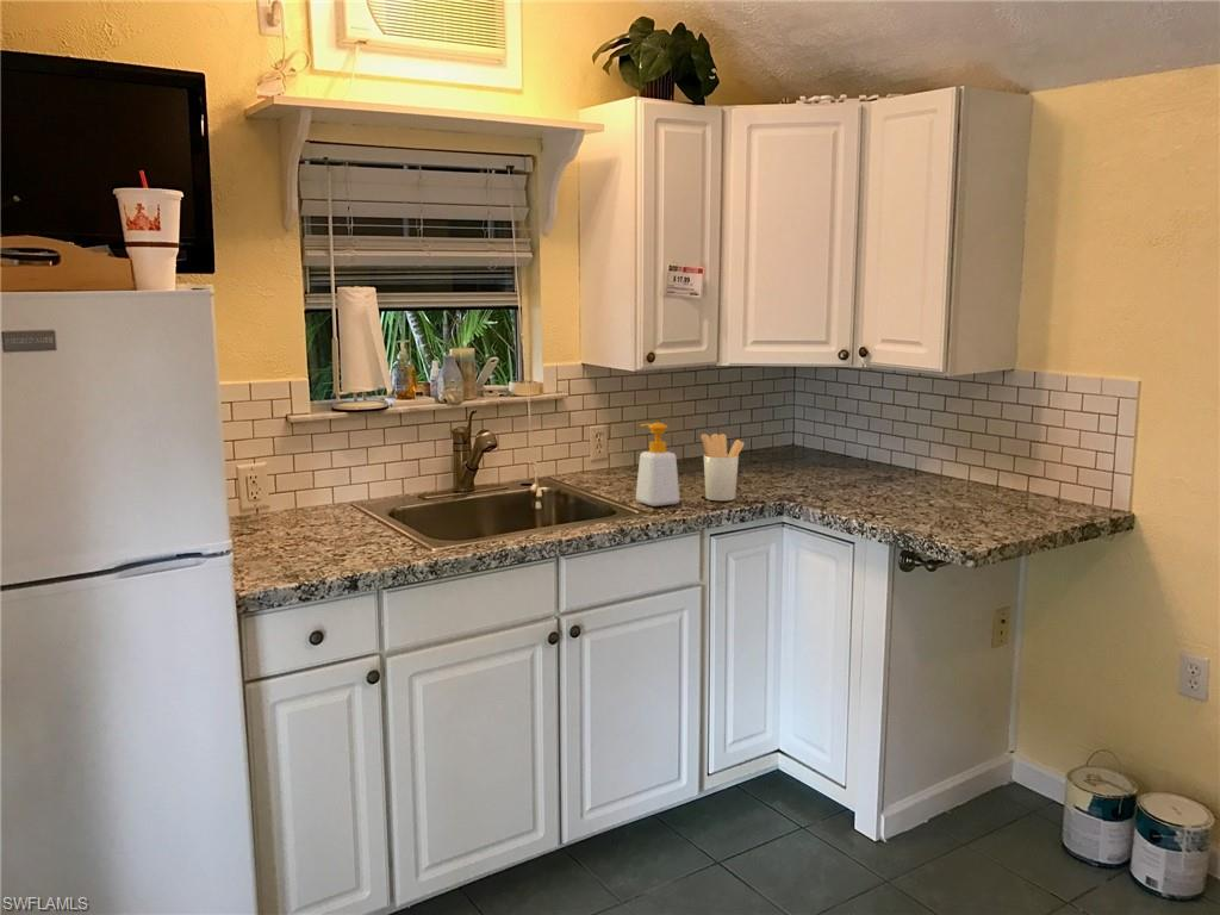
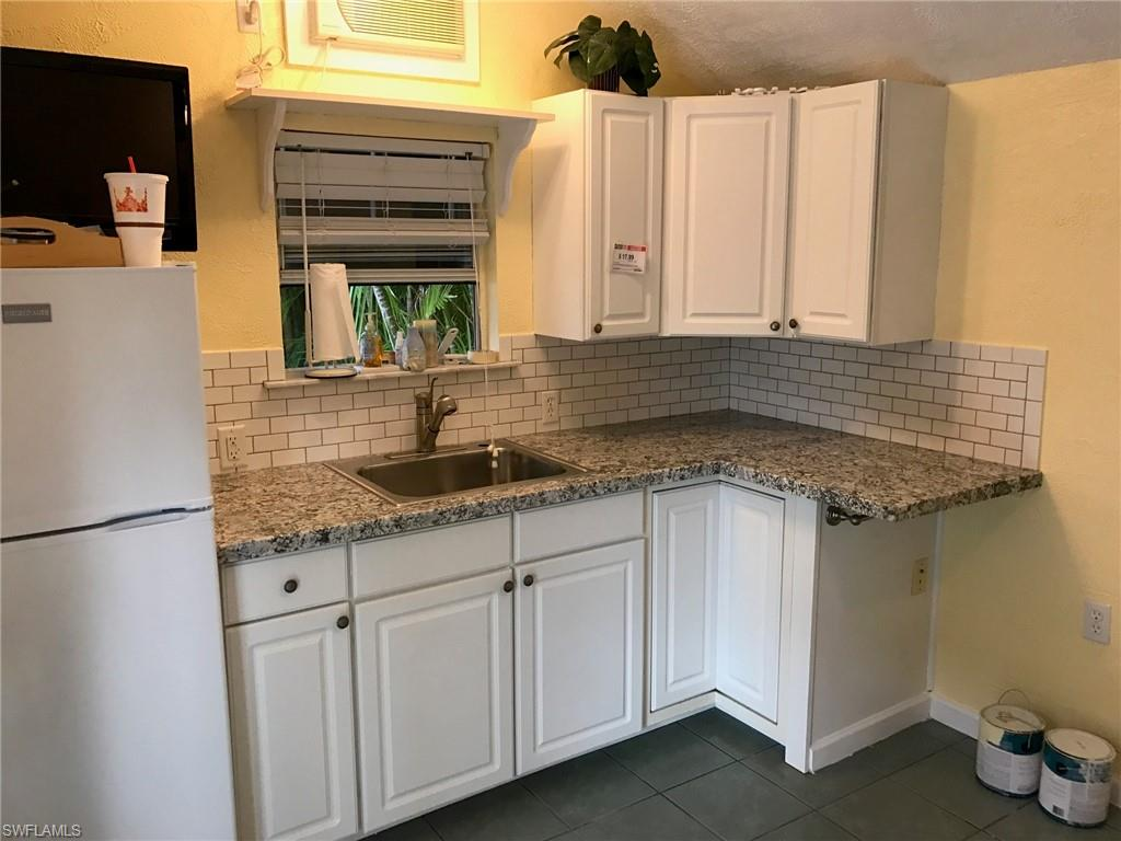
- soap bottle [635,422,680,508]
- utensil holder [701,432,745,502]
